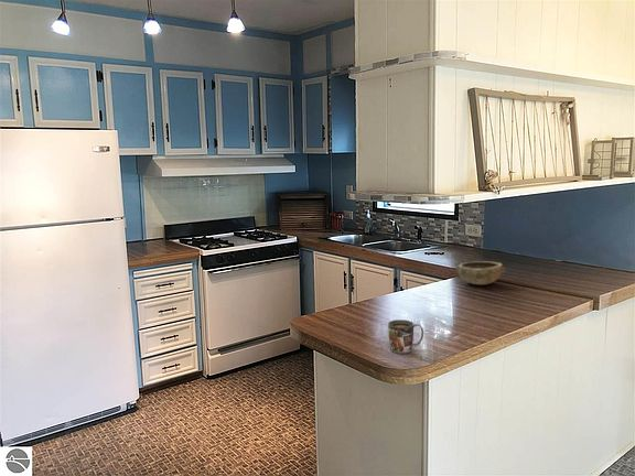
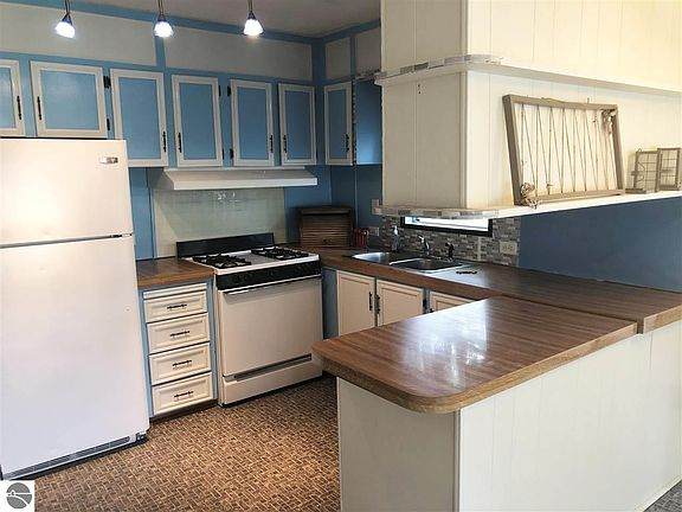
- mug [387,318,424,355]
- bowl [455,260,506,285]
